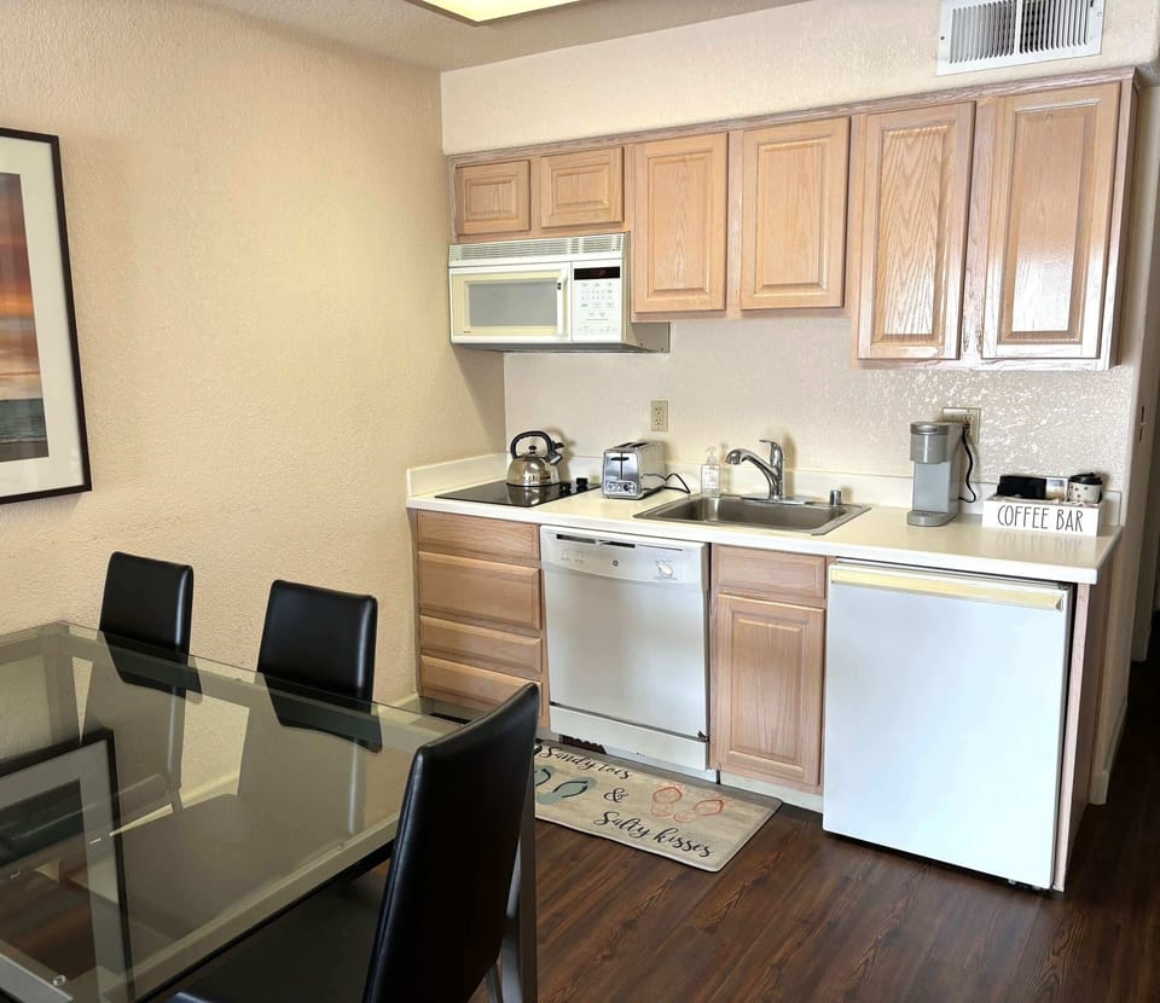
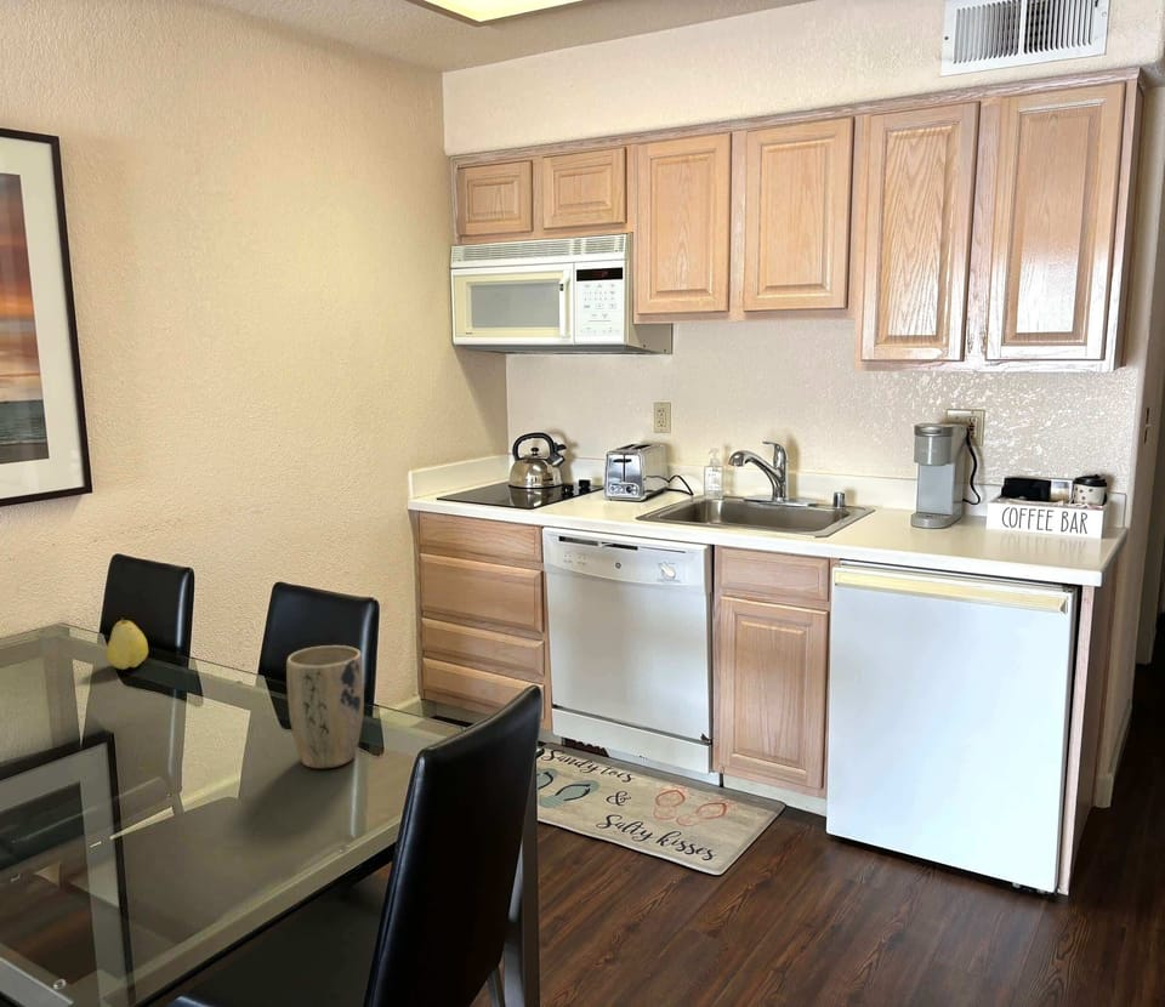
+ plant pot [285,644,365,770]
+ fruit [106,618,149,671]
